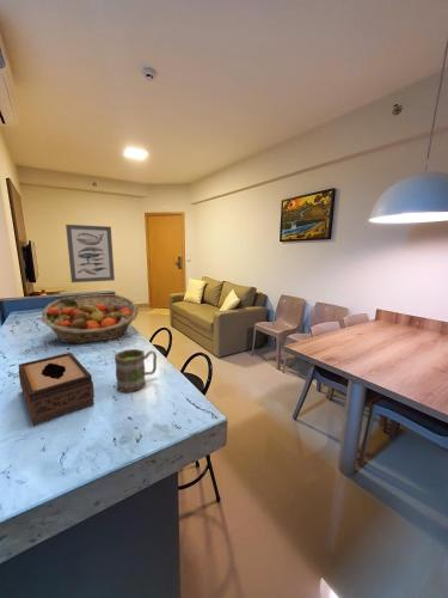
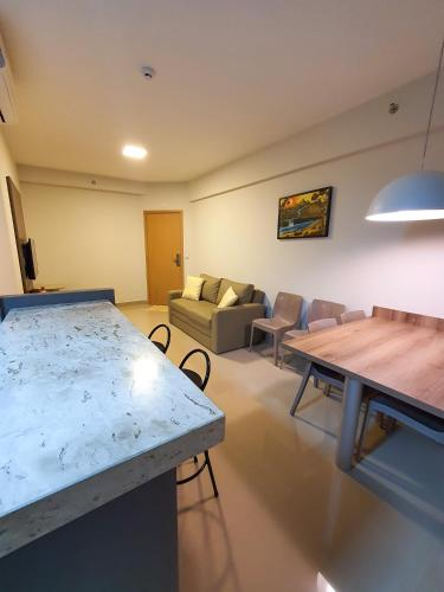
- fruit basket [41,293,140,344]
- mug [113,348,158,393]
- wall art [65,224,116,283]
- tissue box [17,352,96,427]
